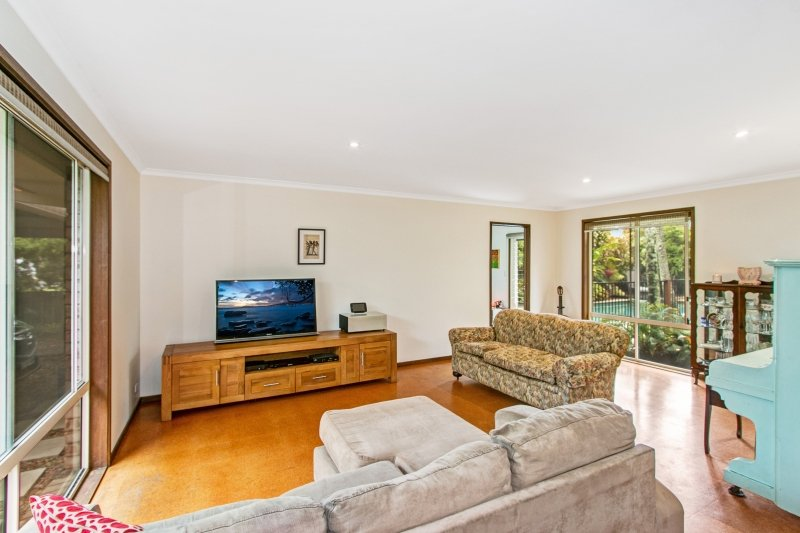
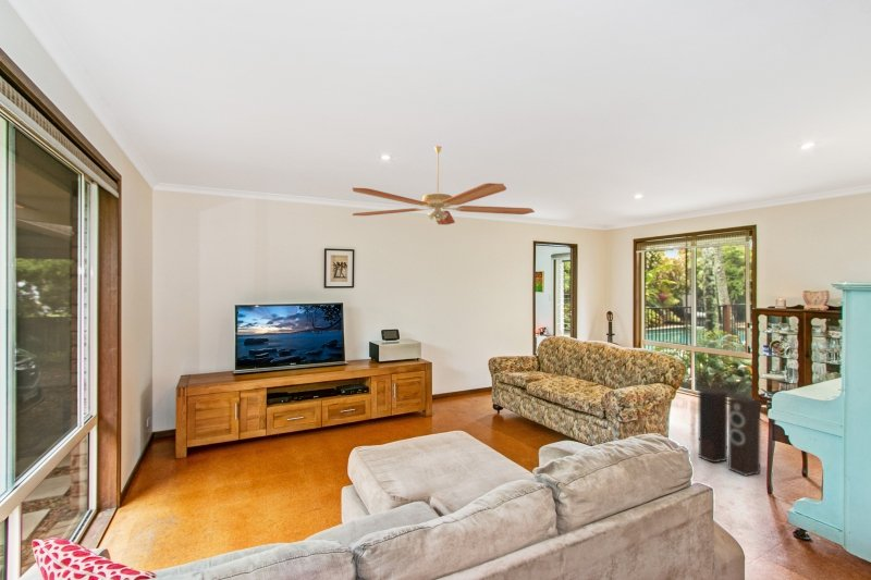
+ ceiling fan [352,145,536,225]
+ speaker [698,388,761,478]
